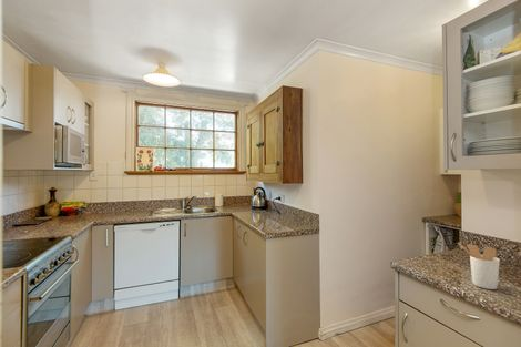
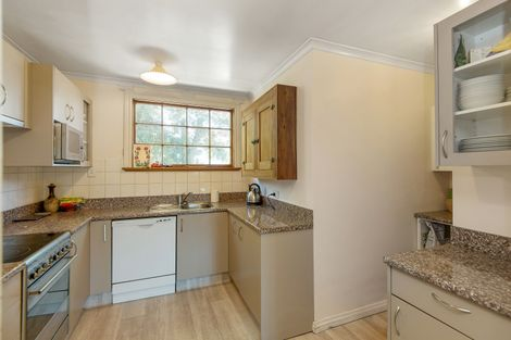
- utensil holder [457,242,501,290]
